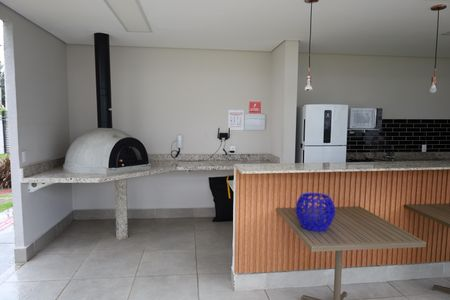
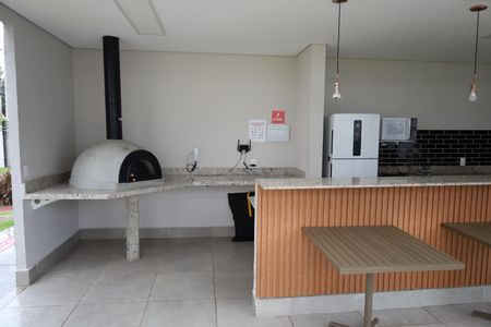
- decorative bowl [294,192,336,232]
